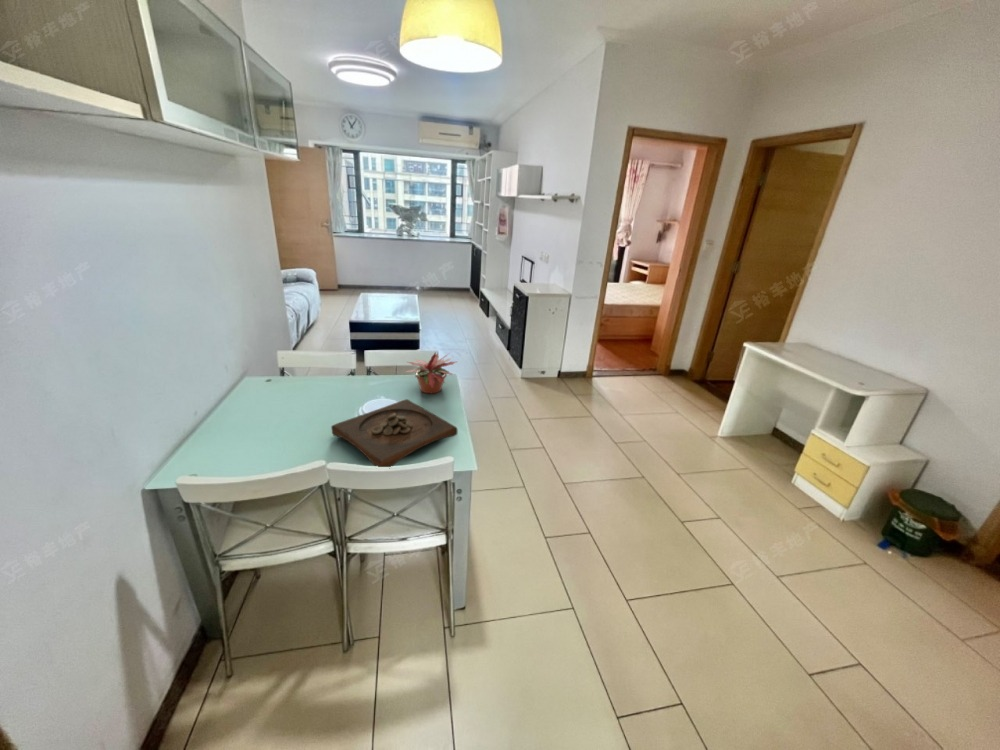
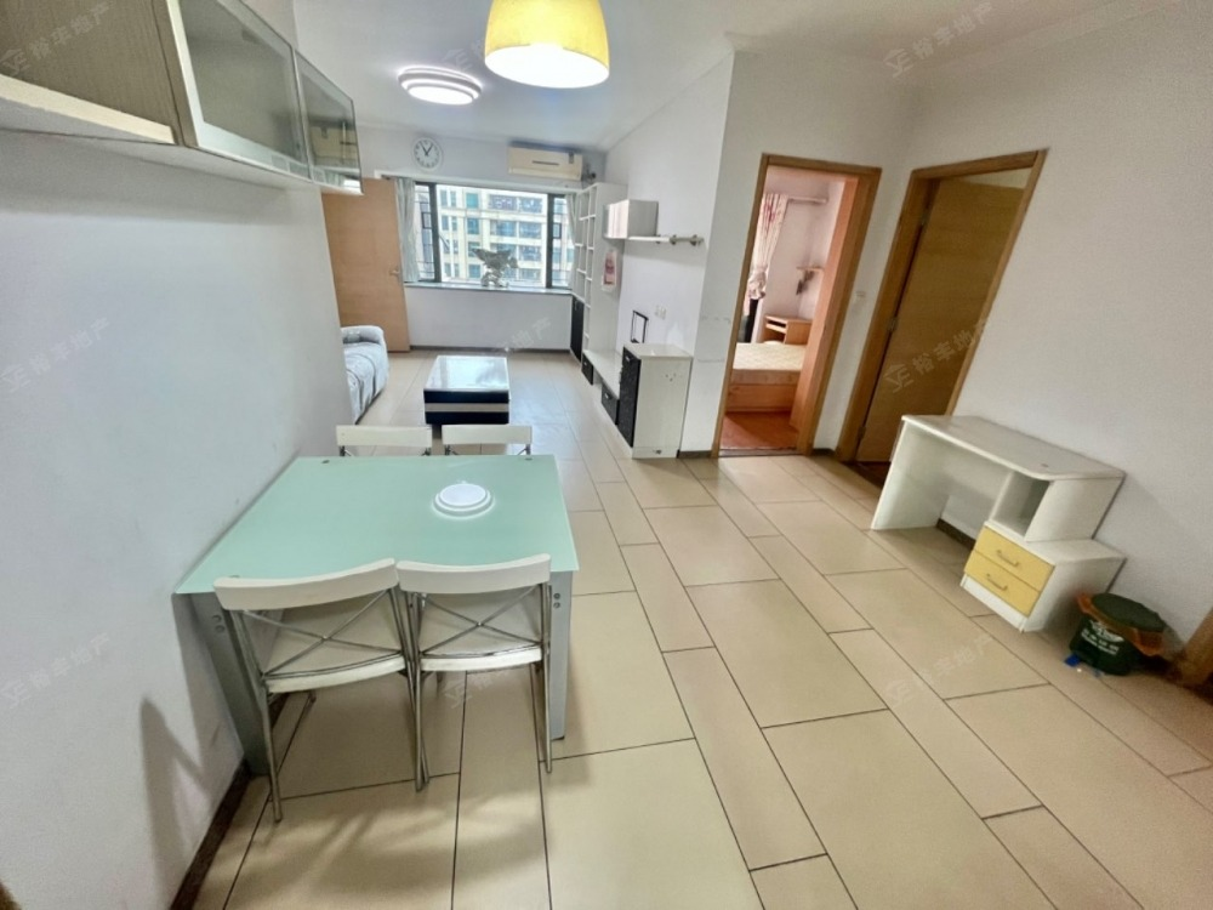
- potted plant [405,351,457,395]
- wooden tray [330,398,458,468]
